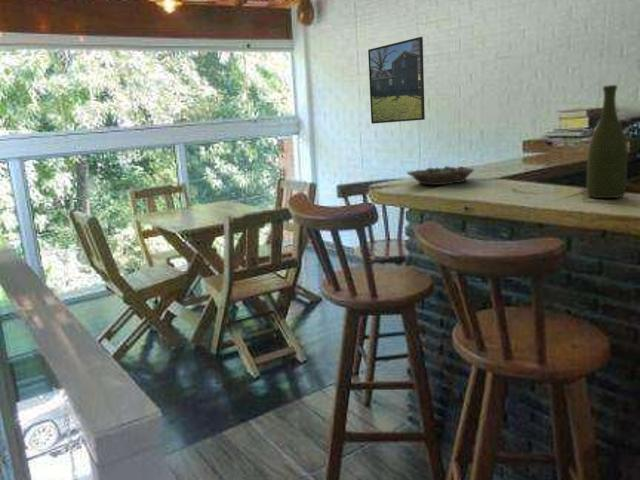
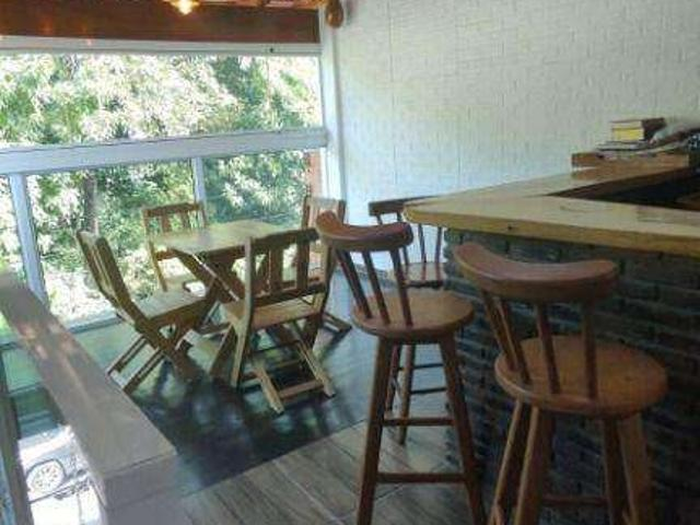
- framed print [367,36,426,125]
- bowl [406,165,475,186]
- bottle [586,84,629,199]
